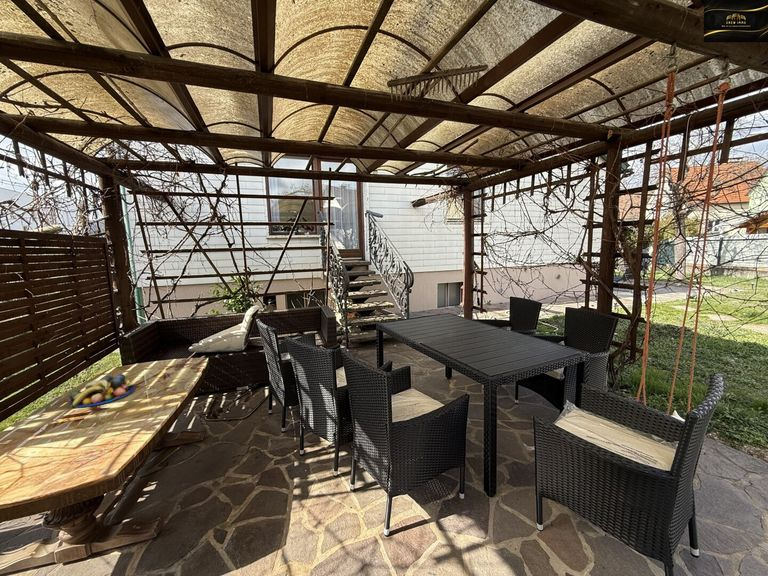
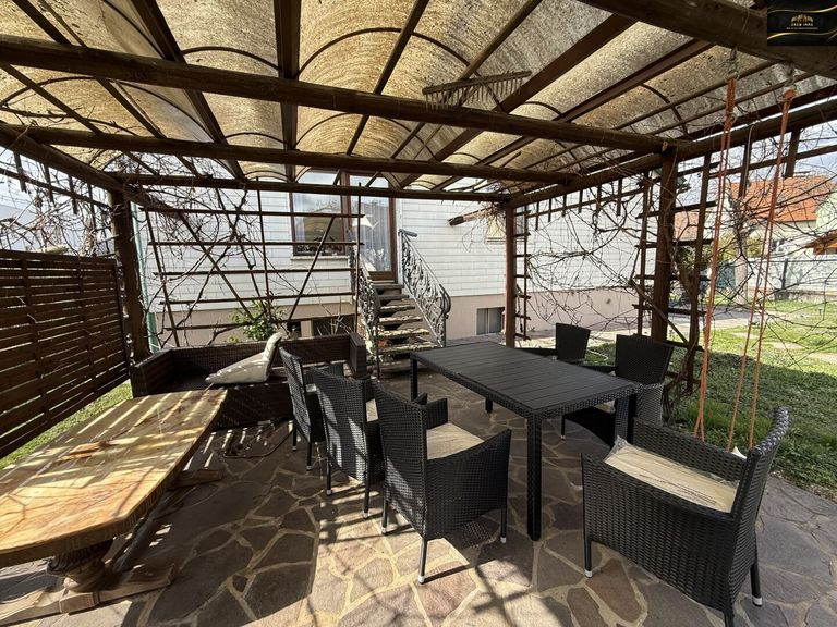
- fruit bowl [69,373,136,409]
